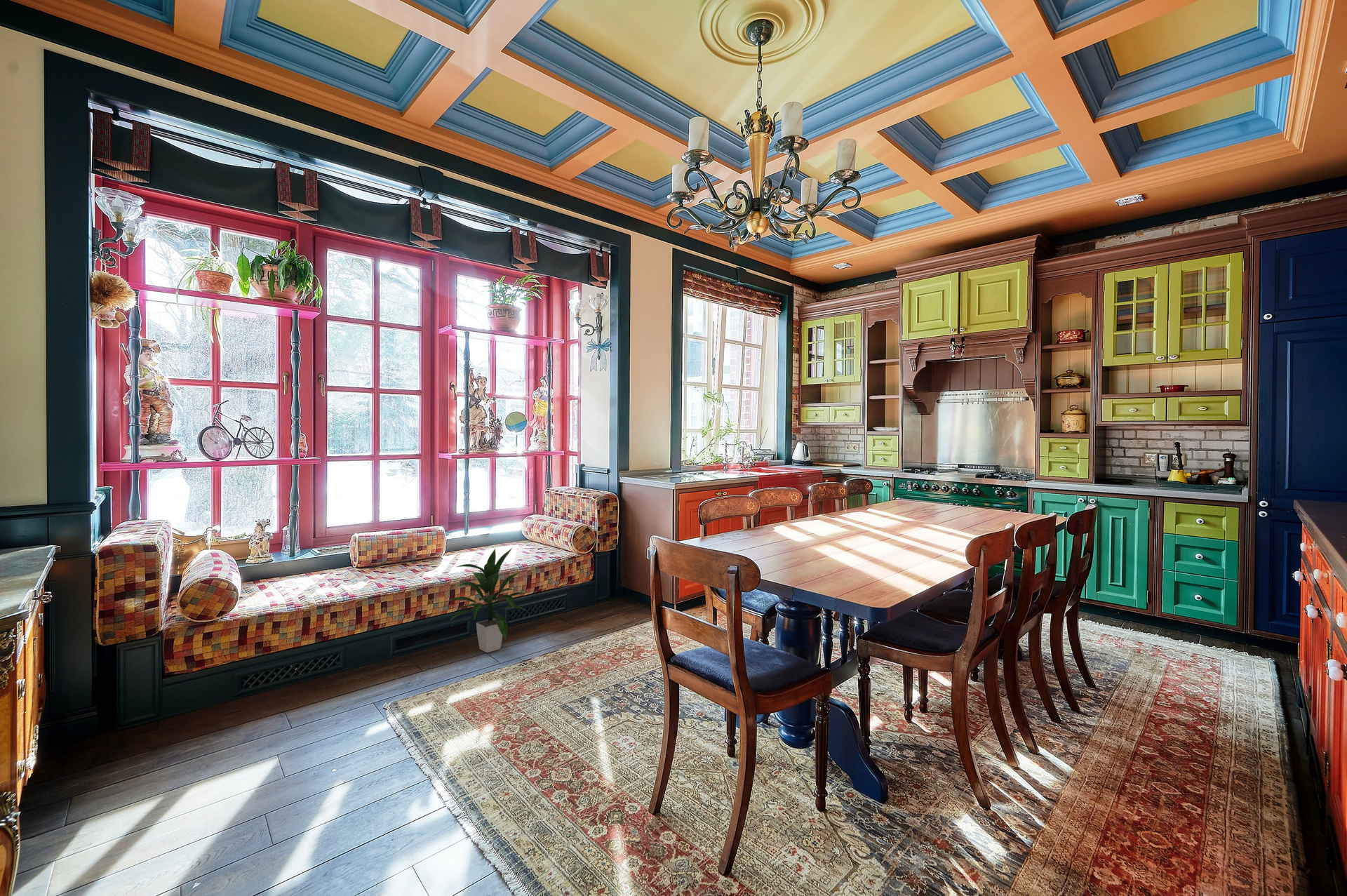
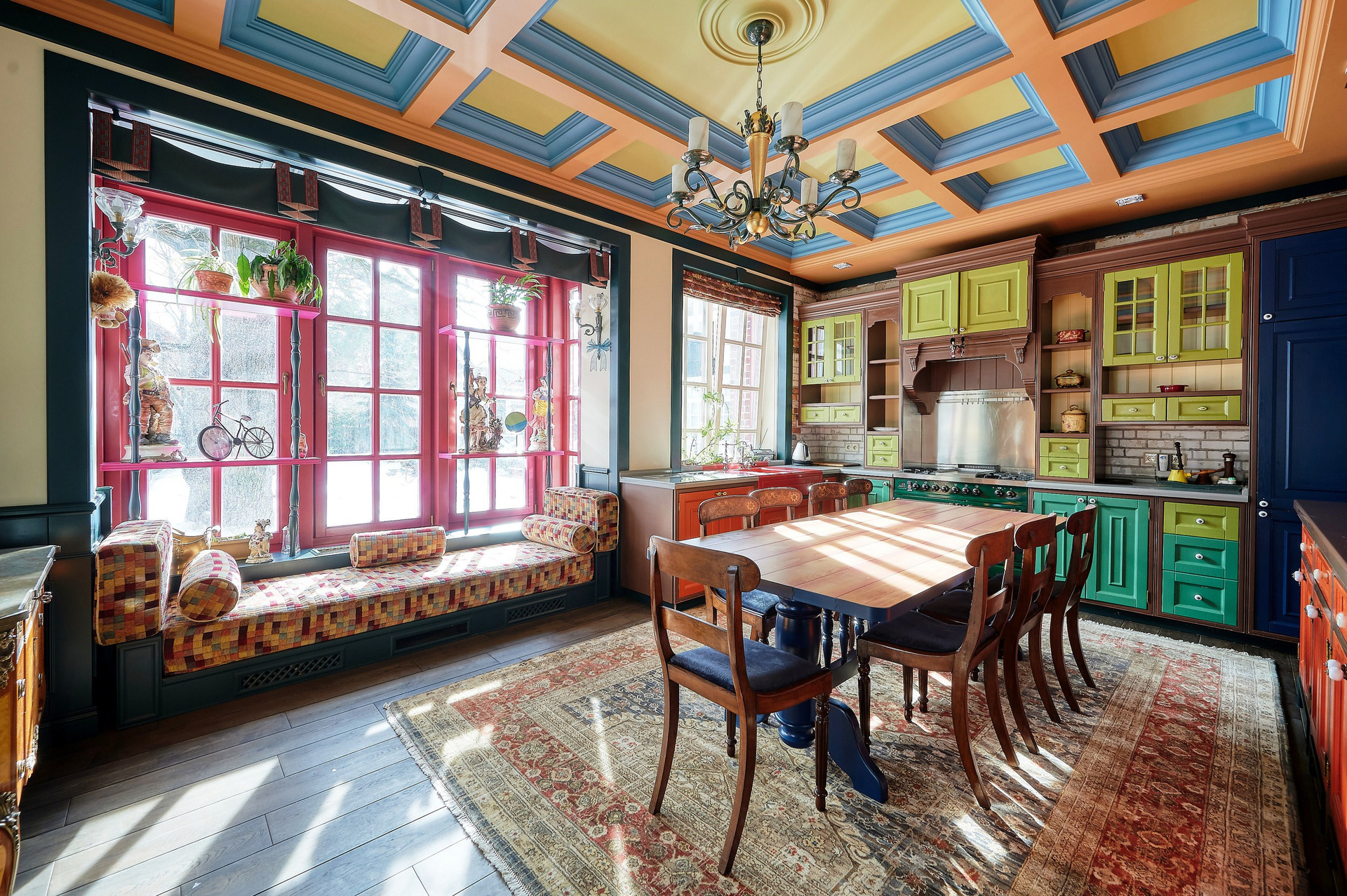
- indoor plant [442,547,526,653]
